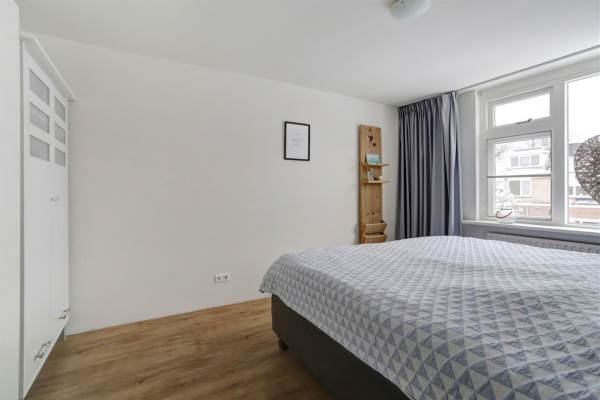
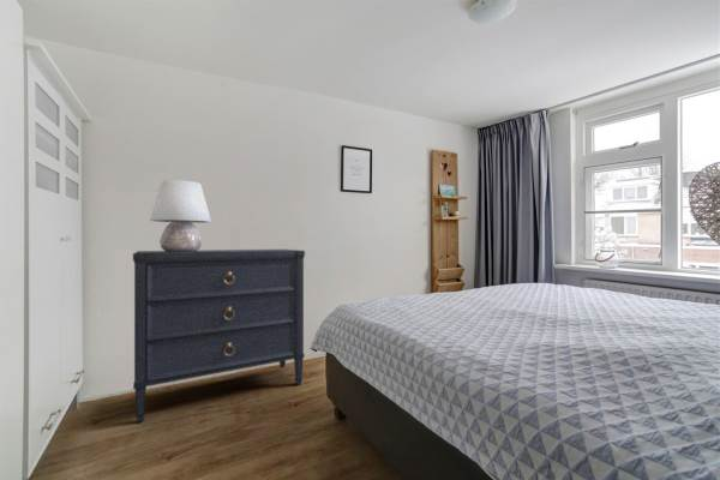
+ table lamp [149,179,212,252]
+ dresser [132,248,306,424]
